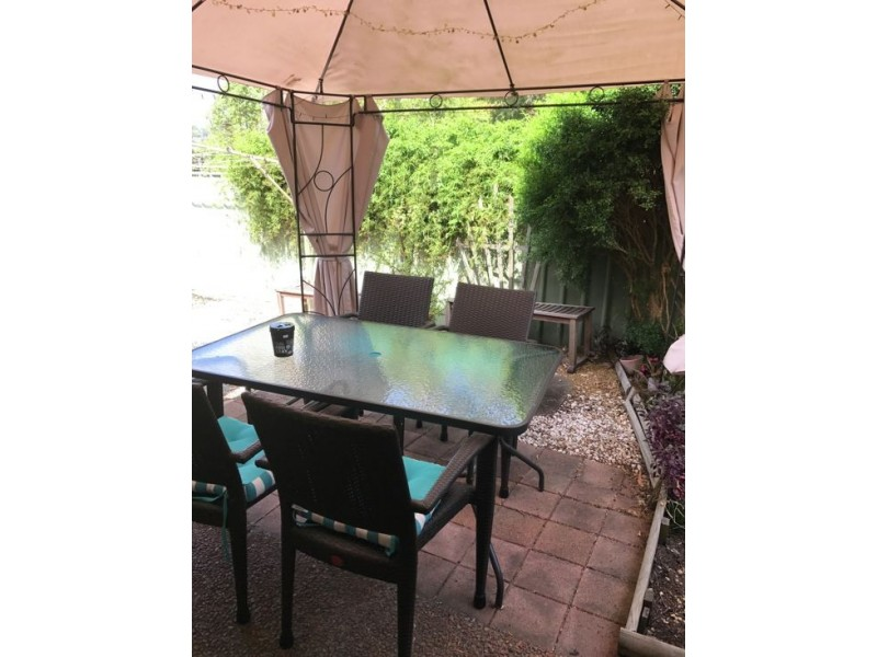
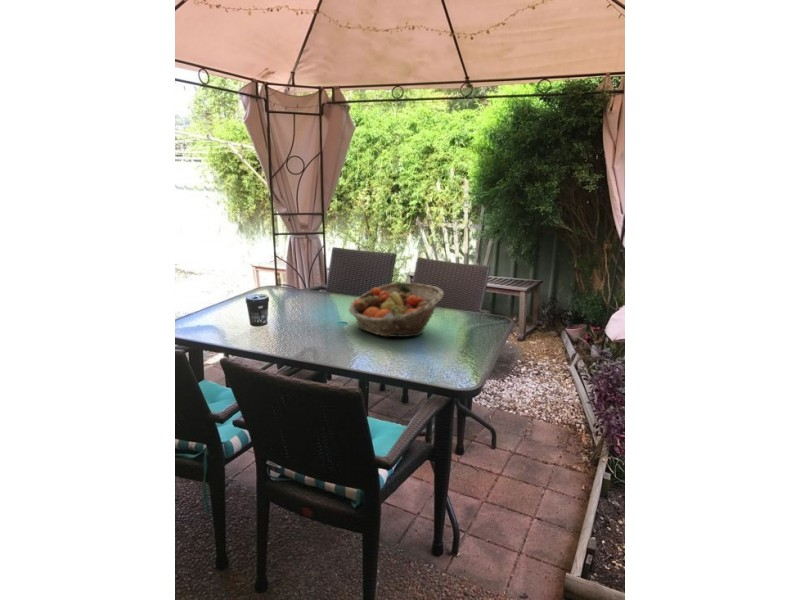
+ fruit basket [348,281,445,338]
